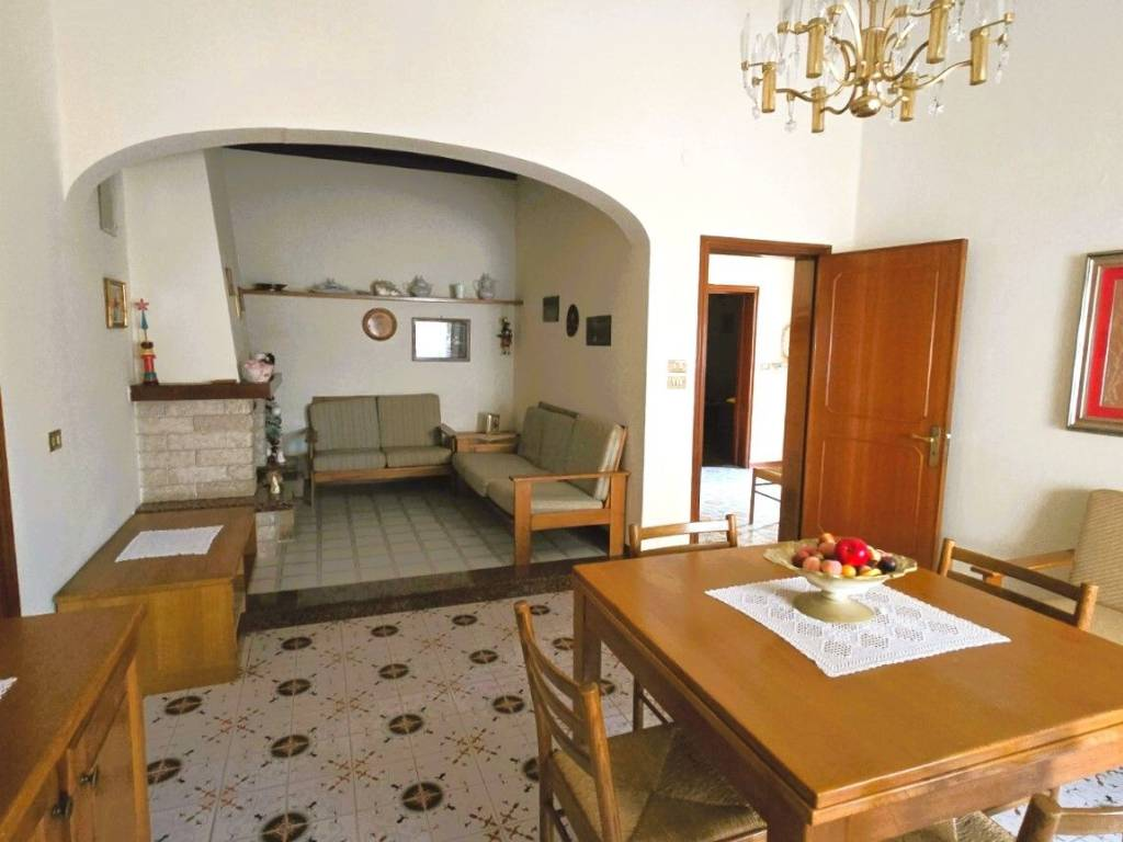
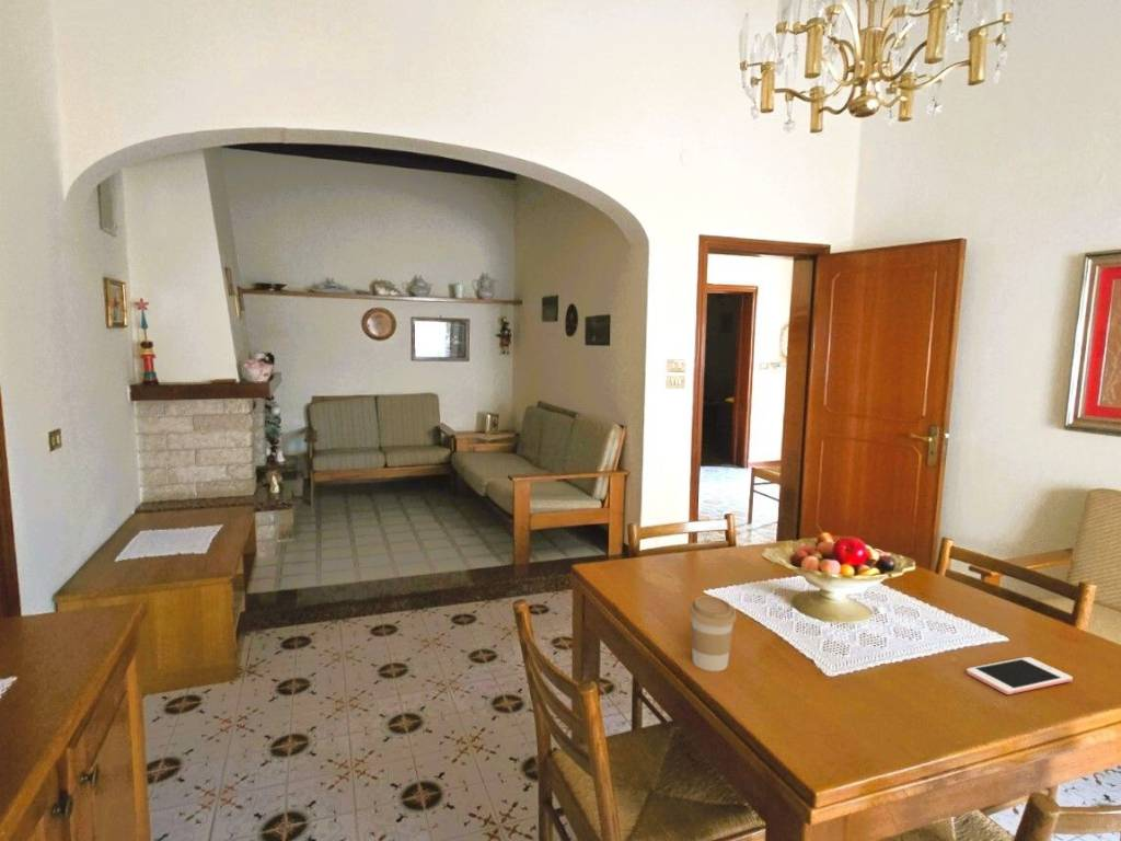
+ cell phone [966,656,1074,695]
+ coffee cup [687,595,738,672]
